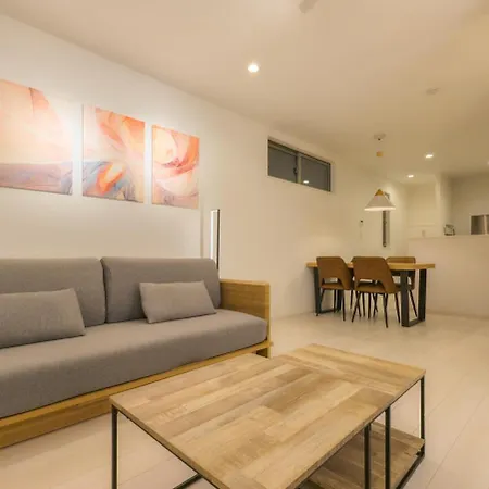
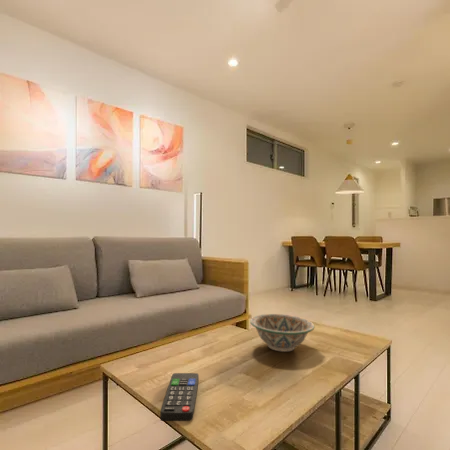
+ remote control [159,372,200,422]
+ decorative bowl [249,313,315,353]
